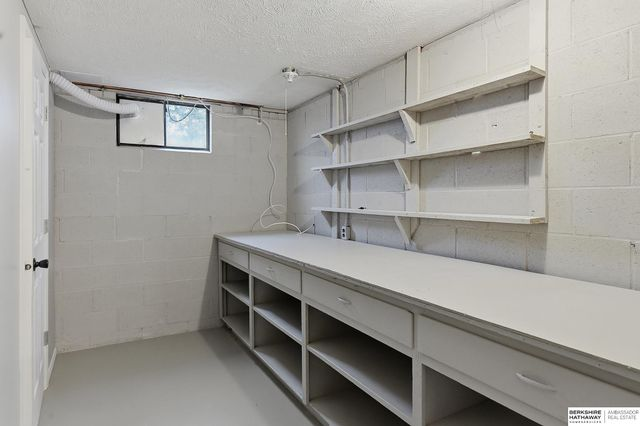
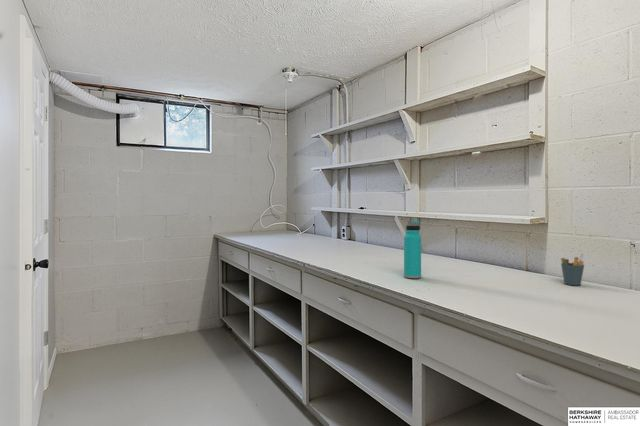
+ pen holder [560,252,585,286]
+ water bottle [403,220,422,279]
